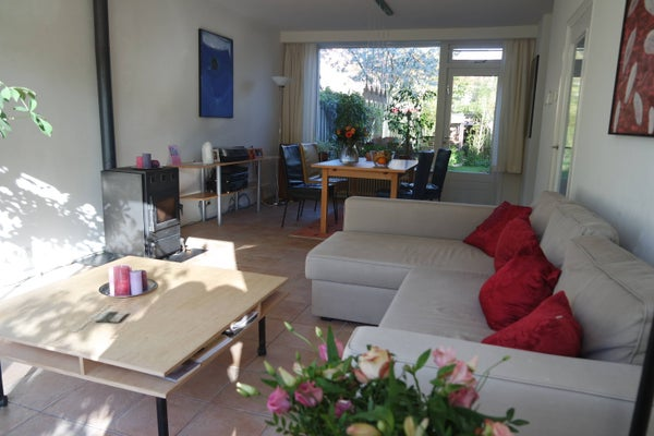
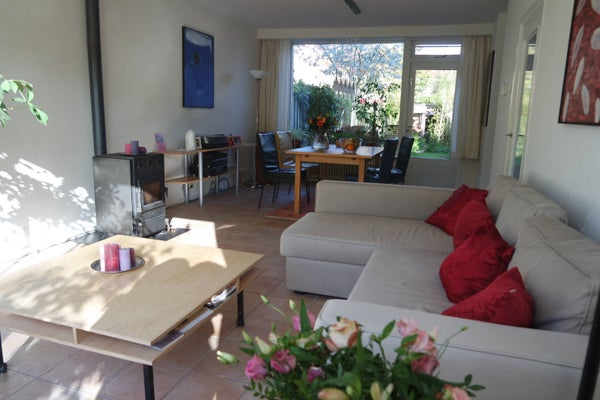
- magazine [71,303,129,332]
